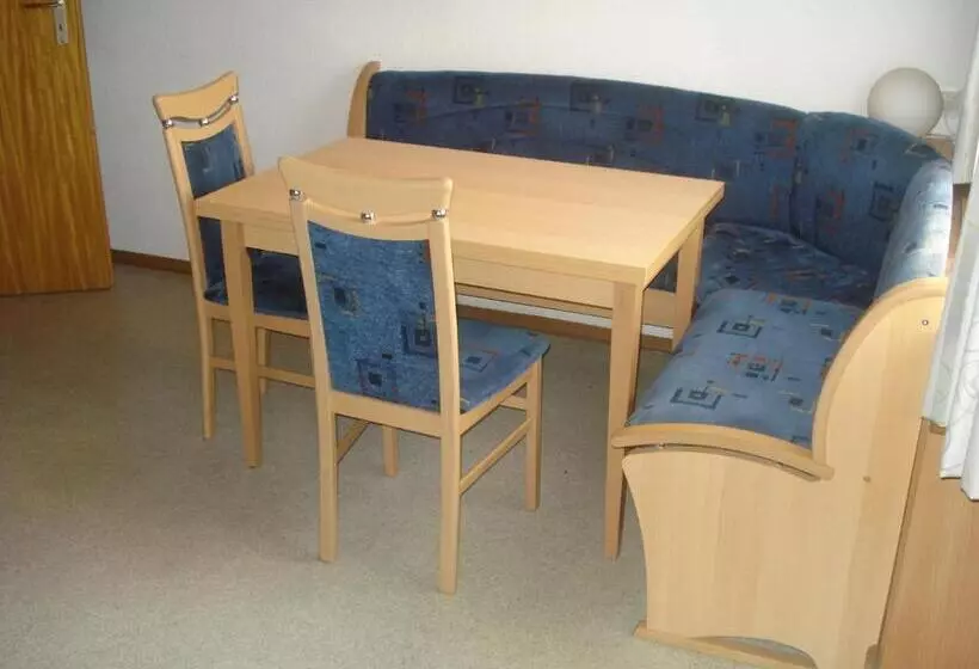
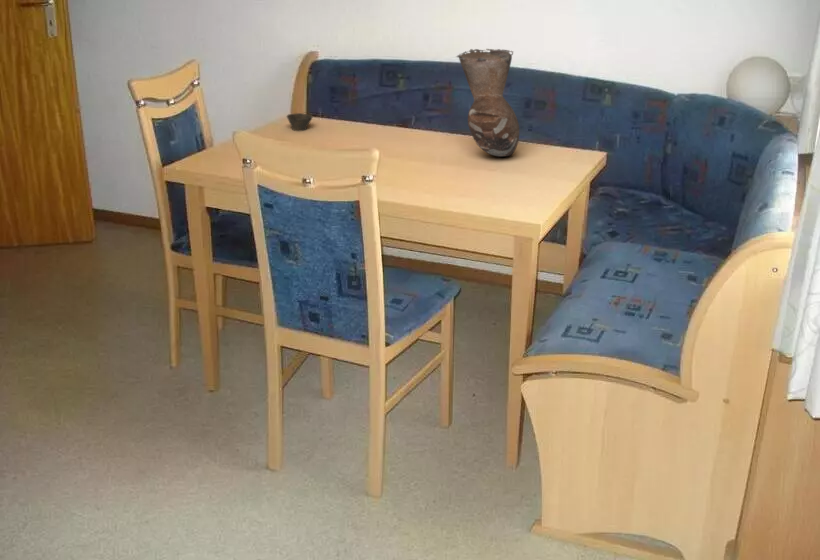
+ vase [455,48,520,158]
+ cup [286,112,314,132]
